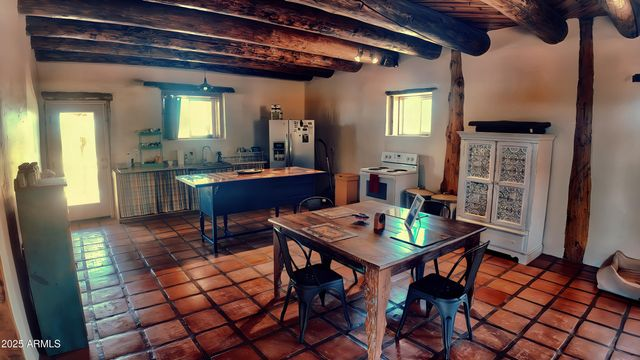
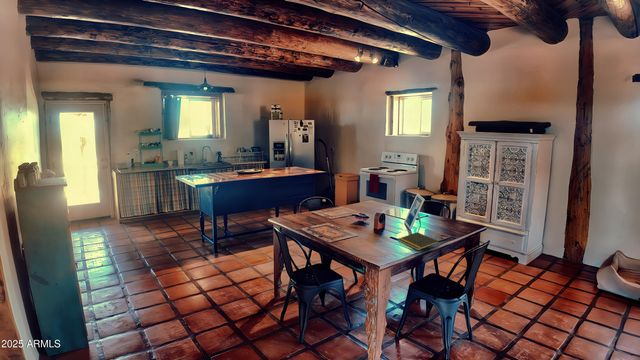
+ notepad [397,231,440,251]
